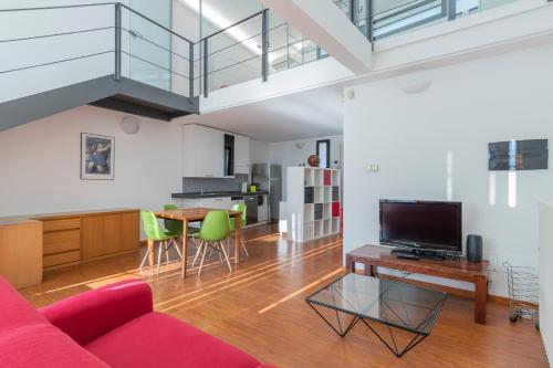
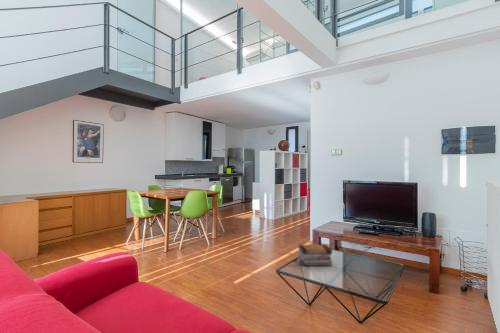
+ book stack [297,244,333,267]
